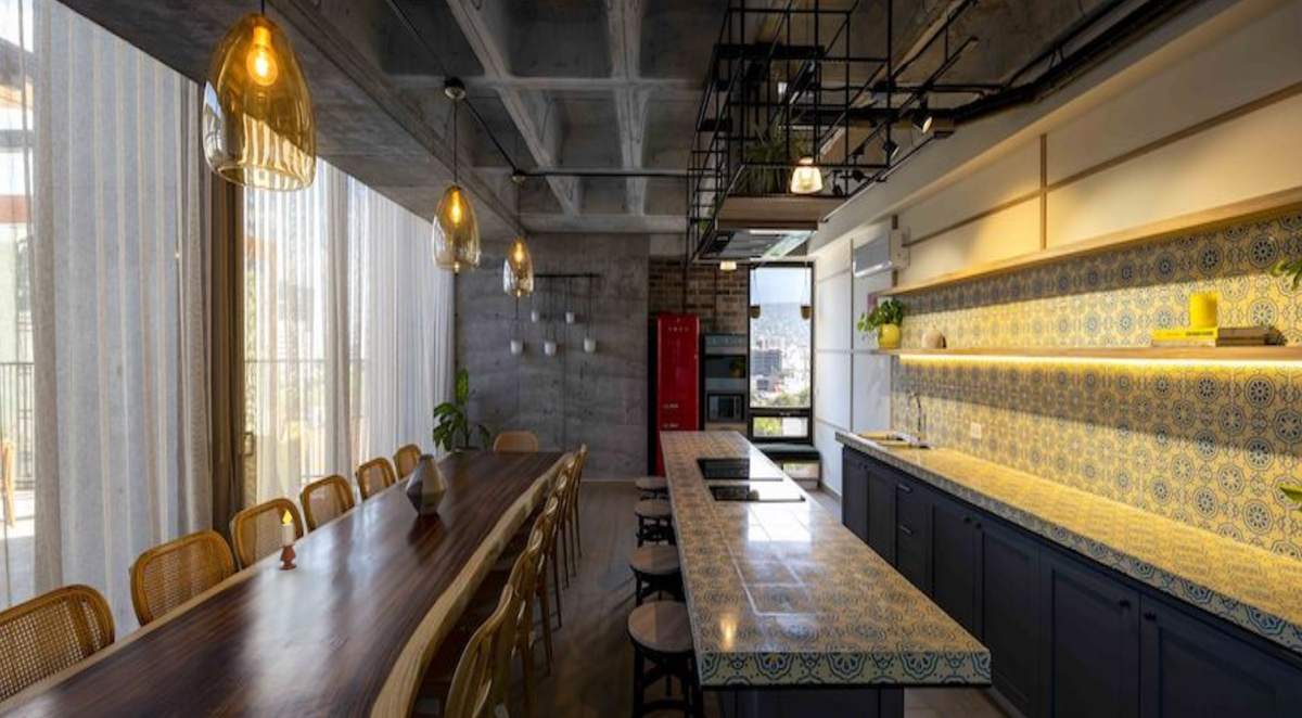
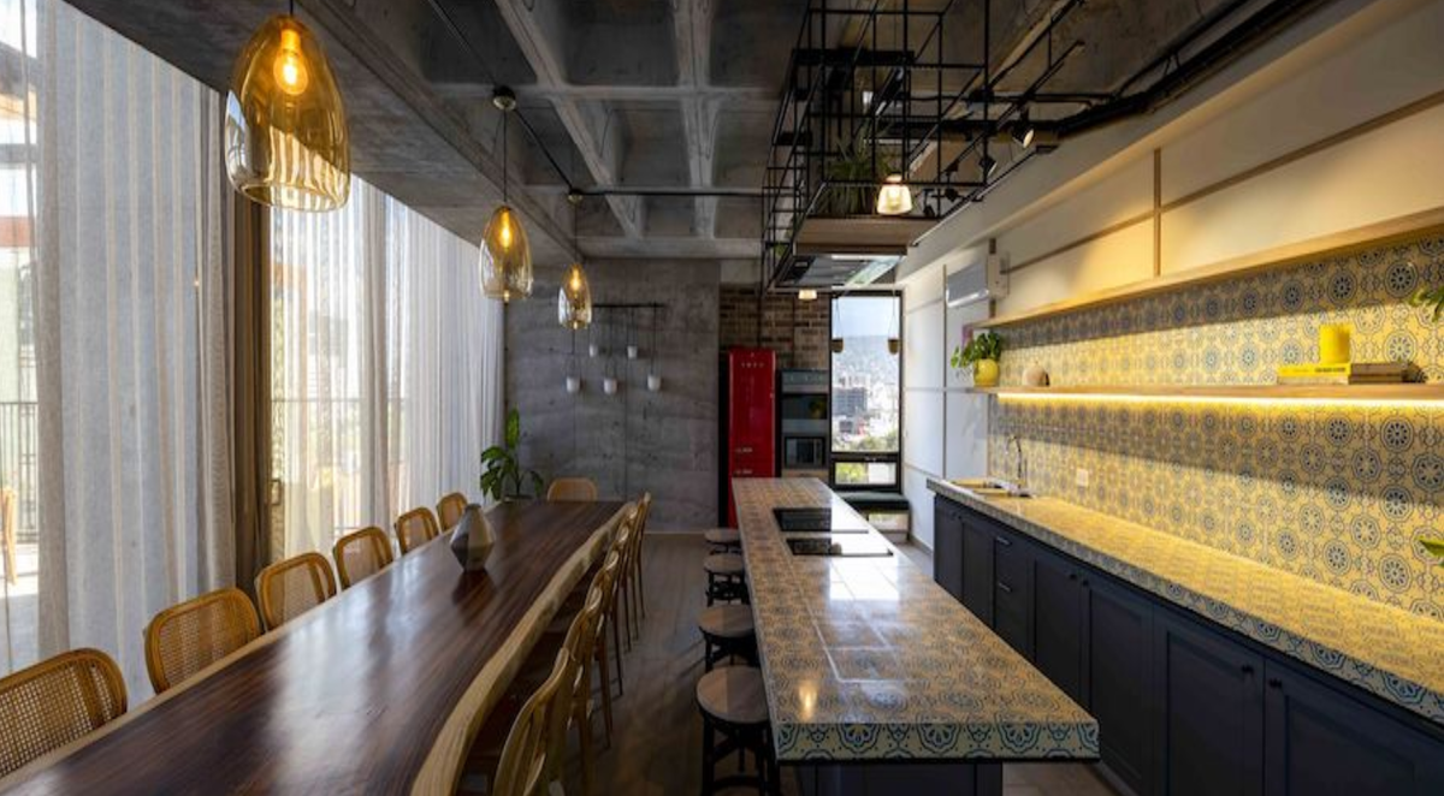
- candle [278,510,297,570]
